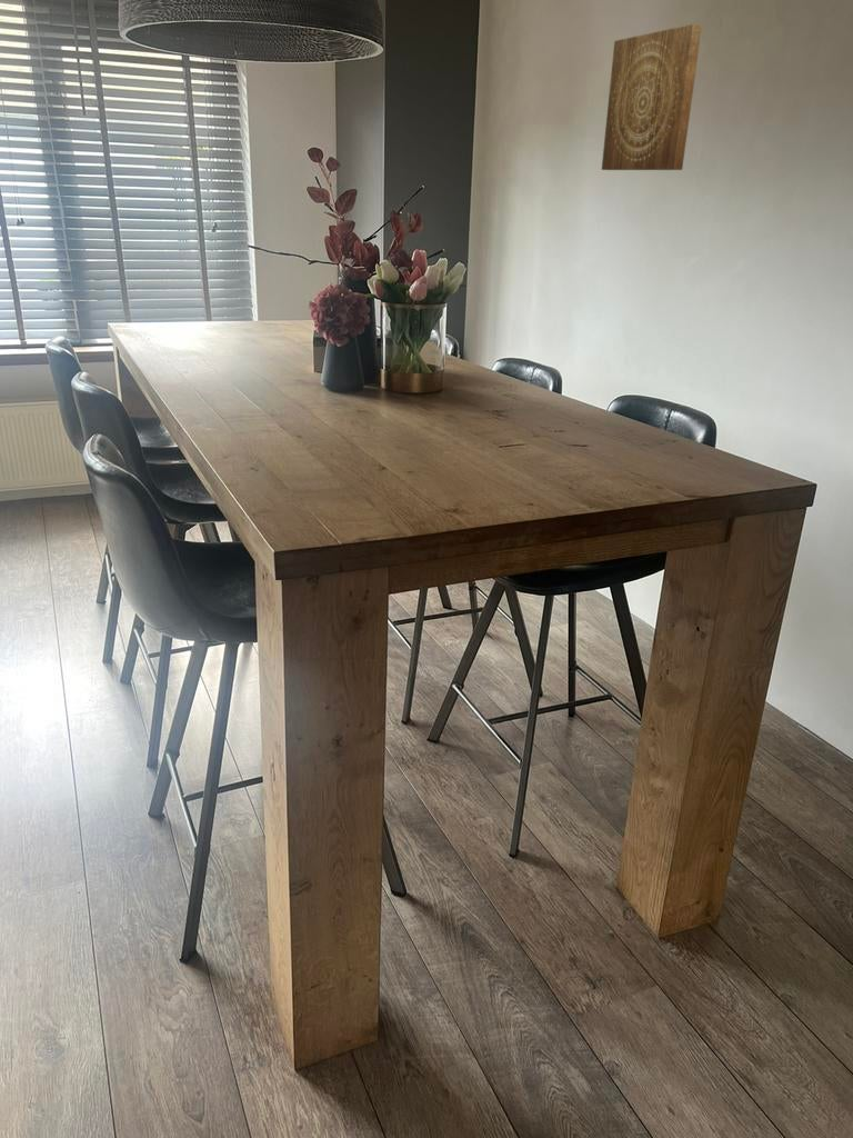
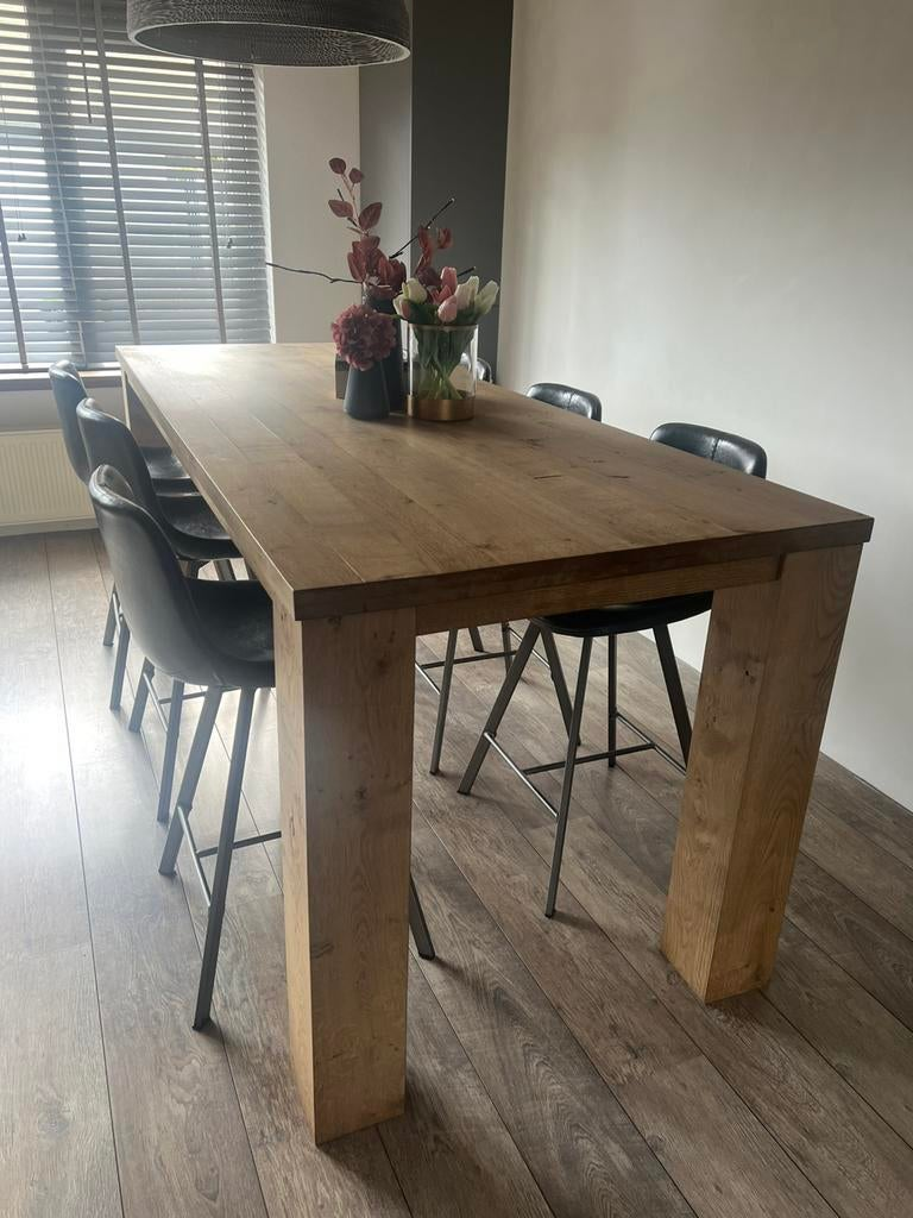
- wall art [601,23,703,171]
